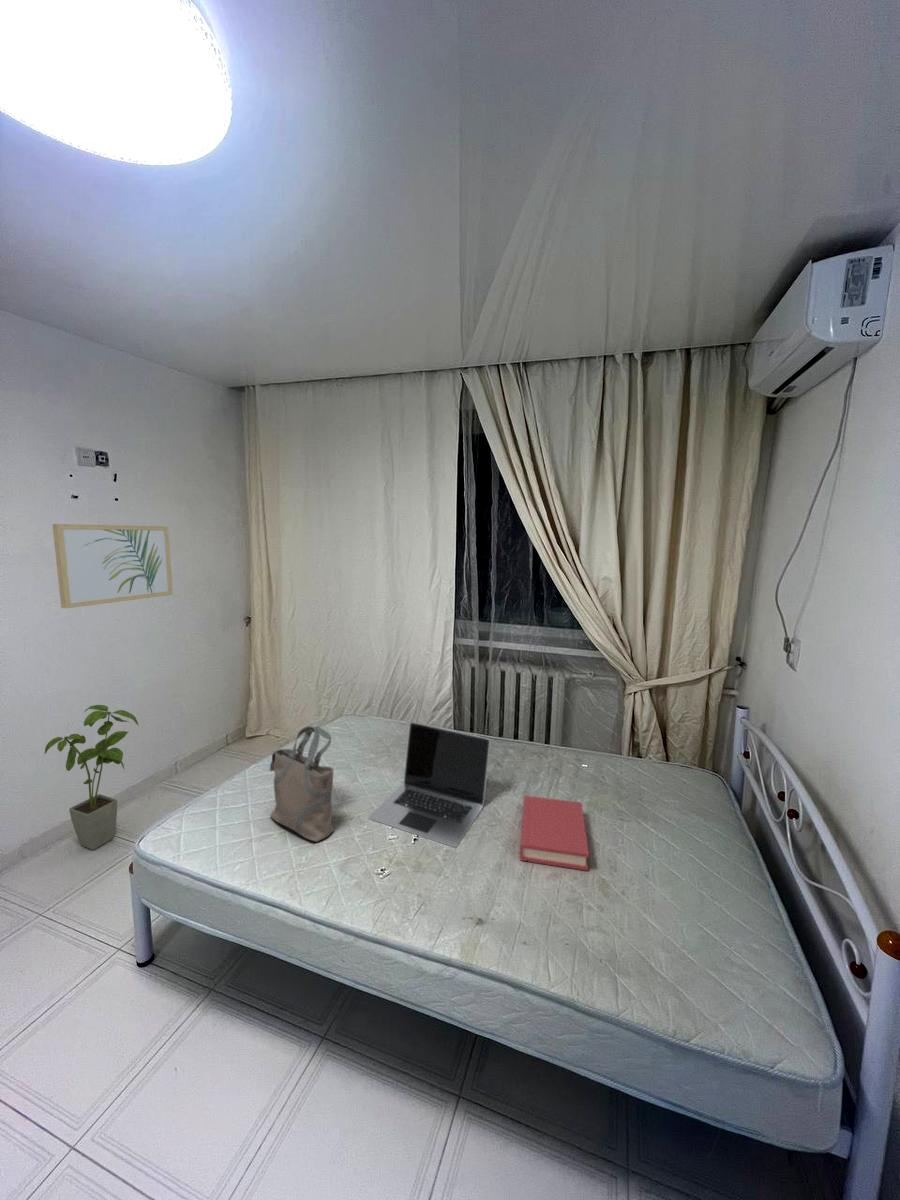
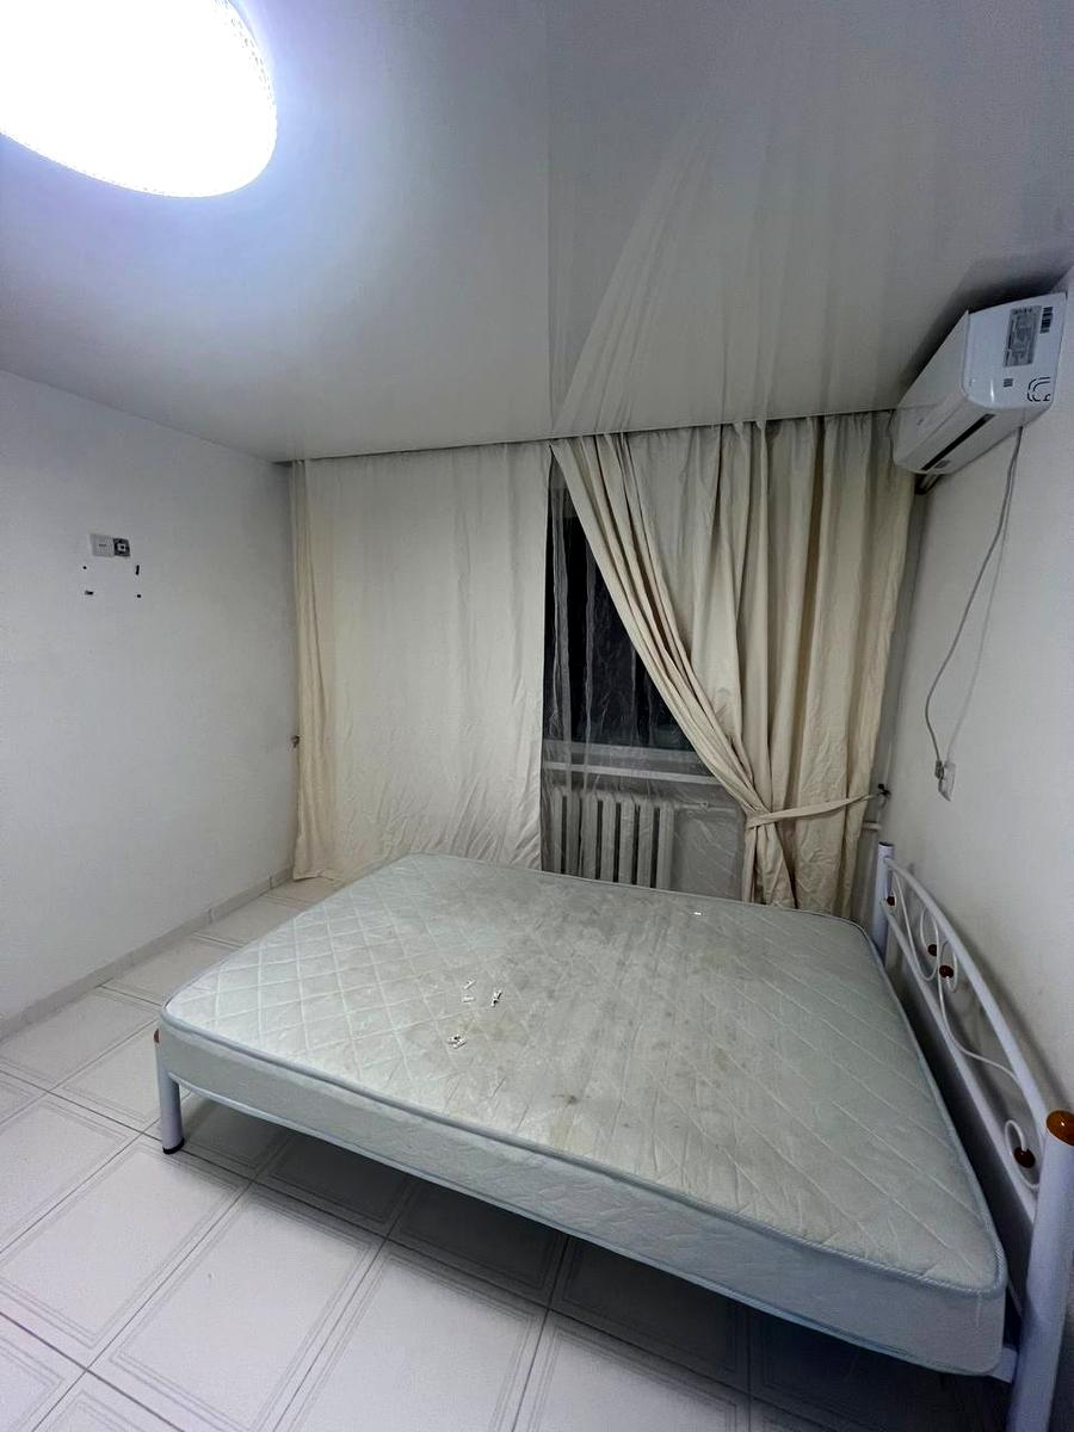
- tote bag [269,725,335,843]
- house plant [44,704,140,851]
- hardback book [519,795,590,872]
- laptop [368,721,491,848]
- wall art [51,523,174,609]
